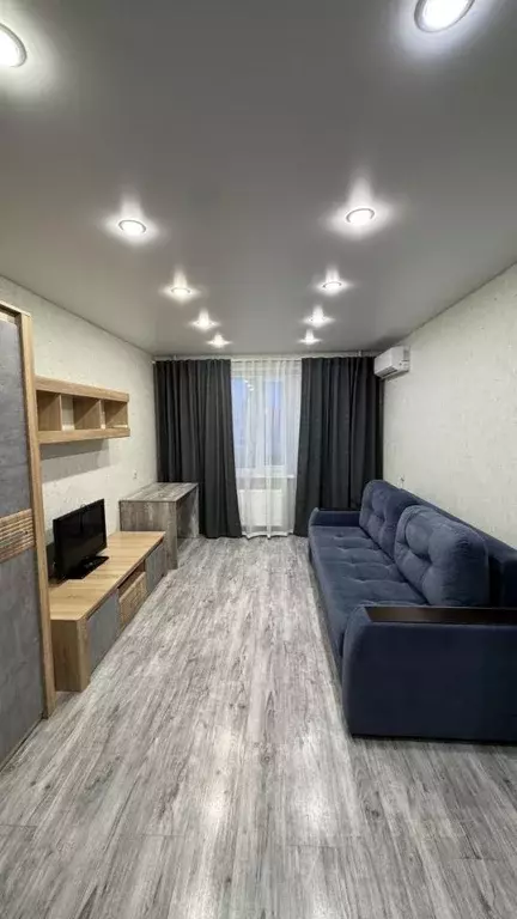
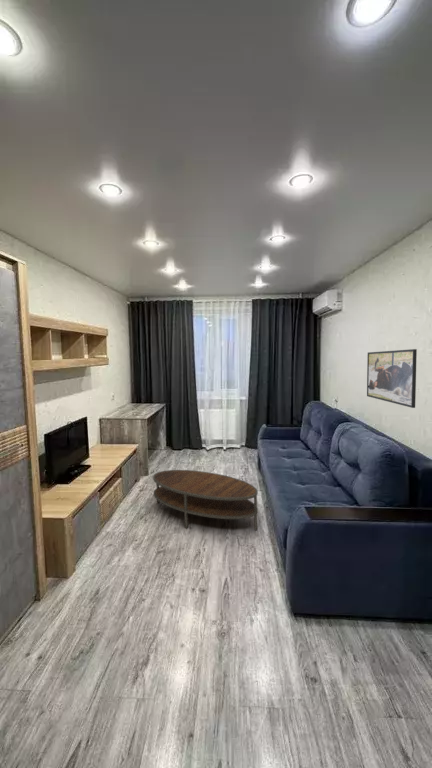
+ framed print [366,348,418,409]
+ coffee table [152,469,259,531]
